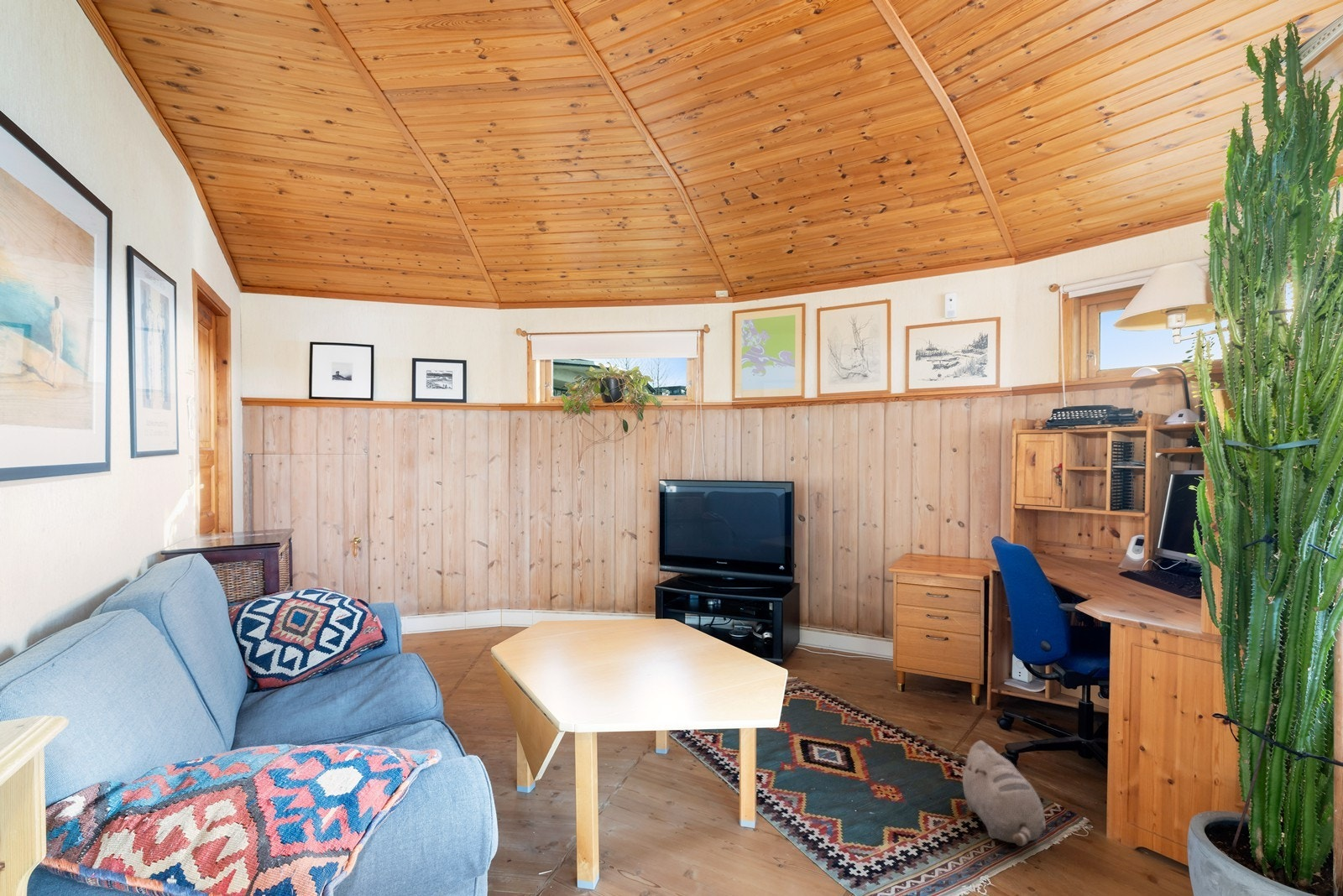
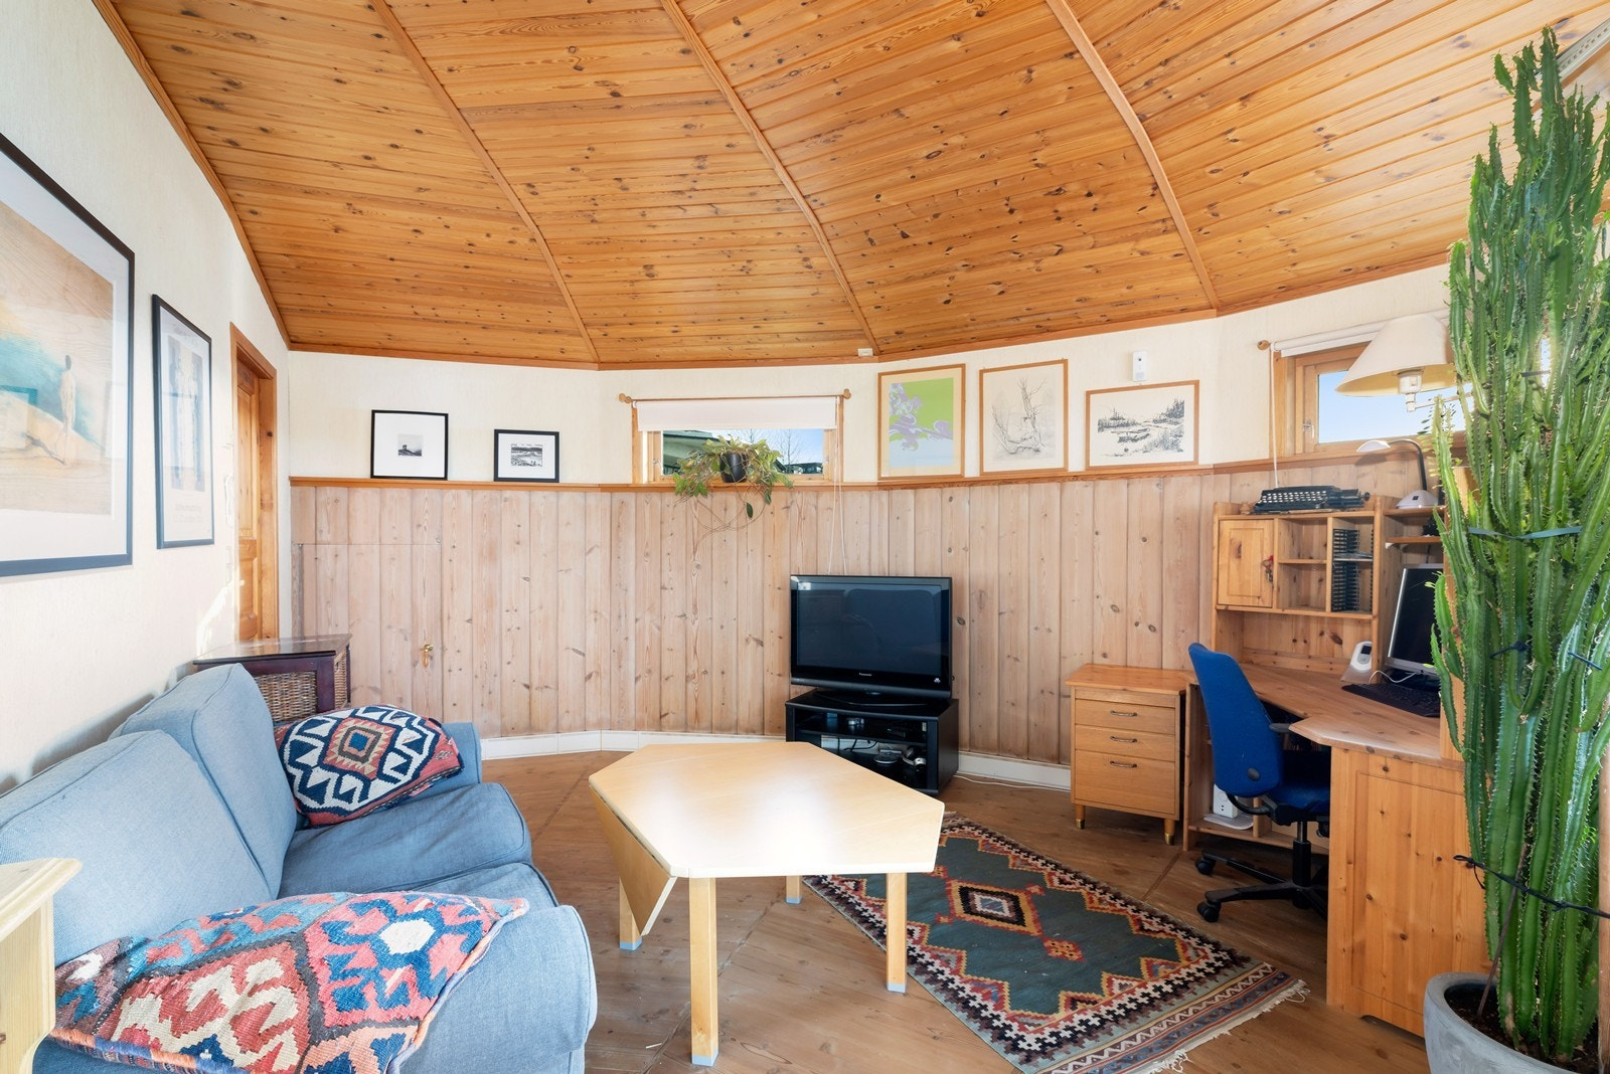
- plush toy [958,740,1047,847]
